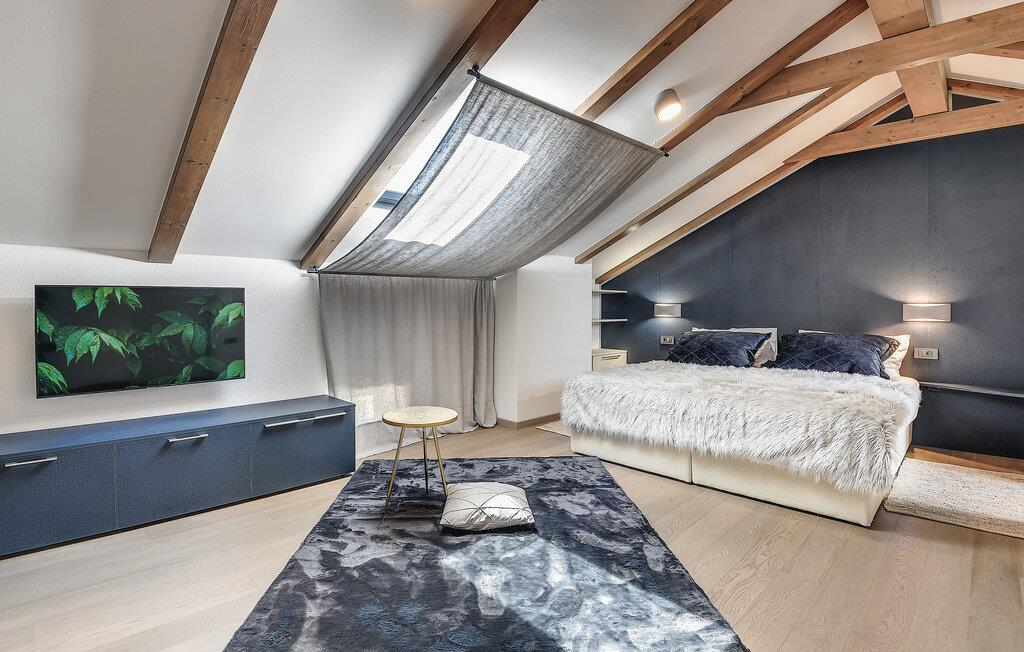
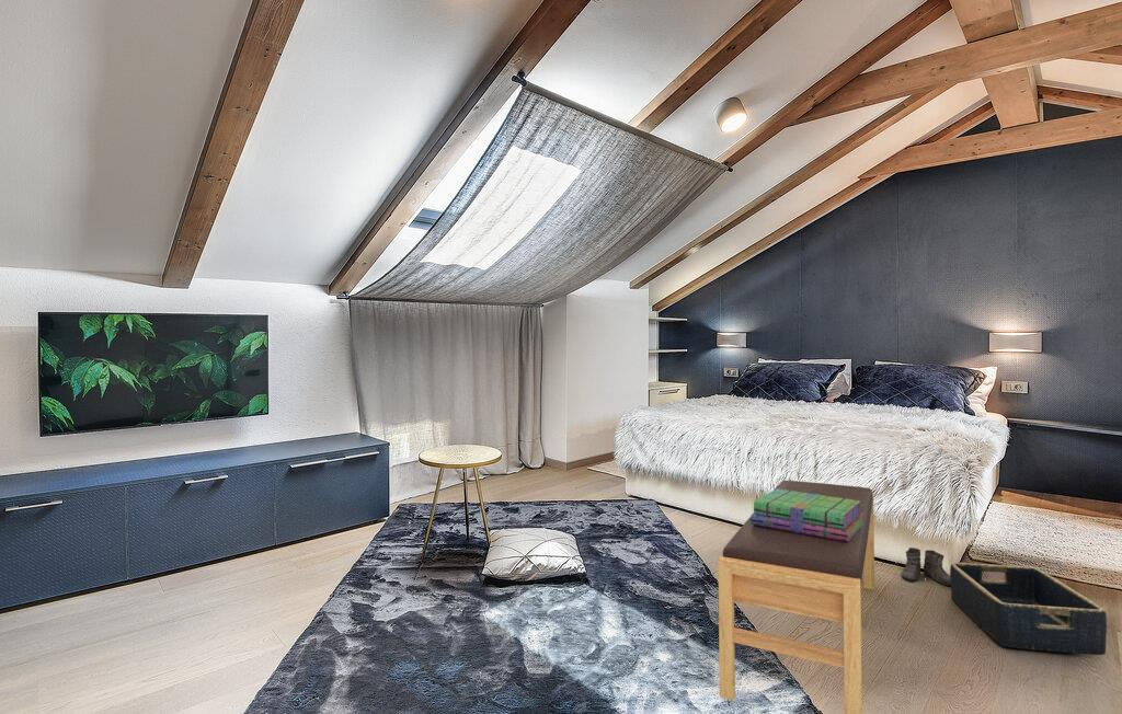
+ basket [949,562,1108,656]
+ bench [717,480,875,714]
+ stack of books [749,490,863,542]
+ boots [901,546,951,587]
